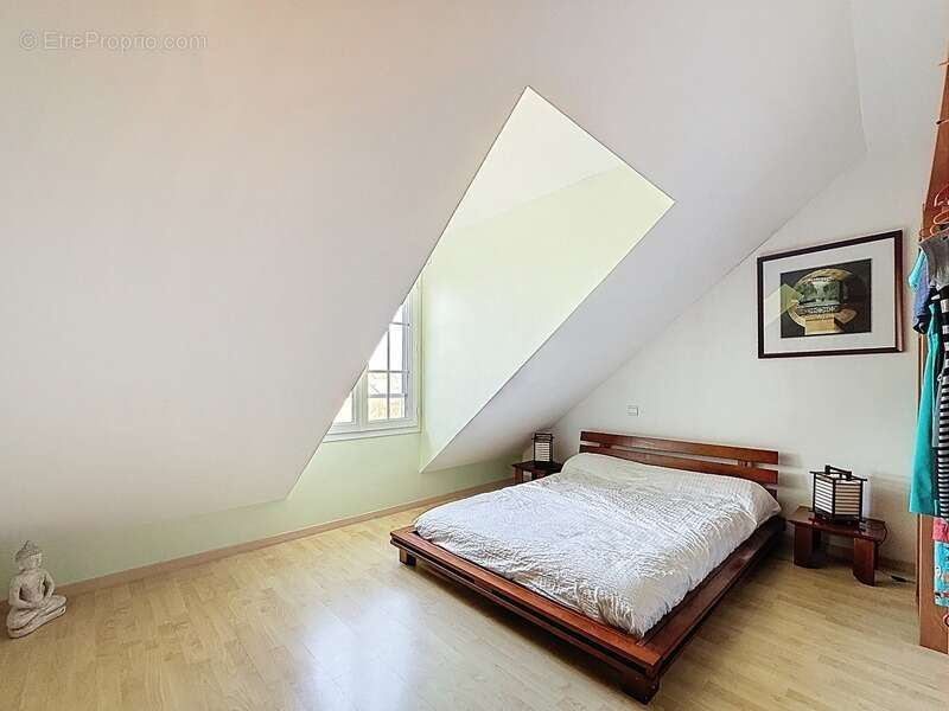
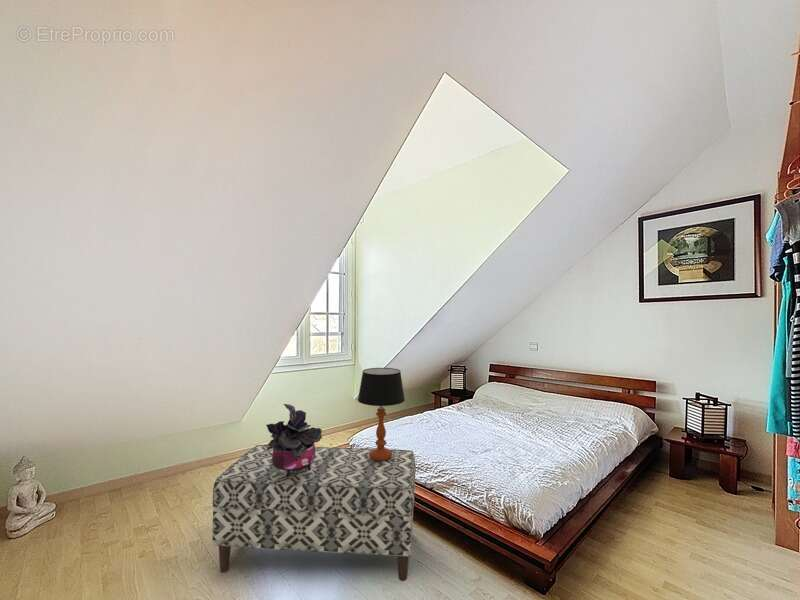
+ potted plant [265,403,323,477]
+ bench [211,444,417,582]
+ table lamp [357,367,406,461]
